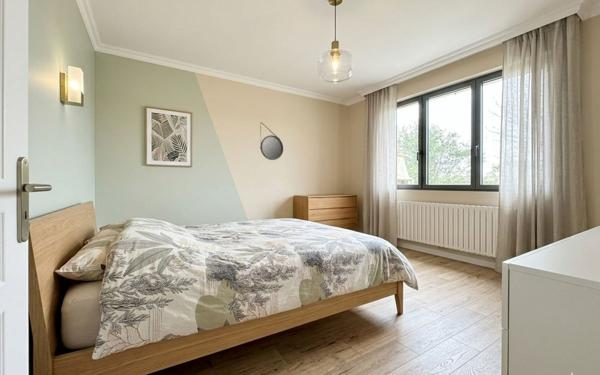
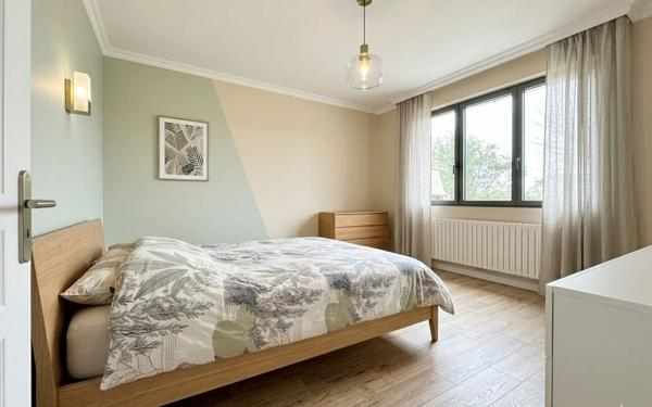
- home mirror [259,121,284,161]
